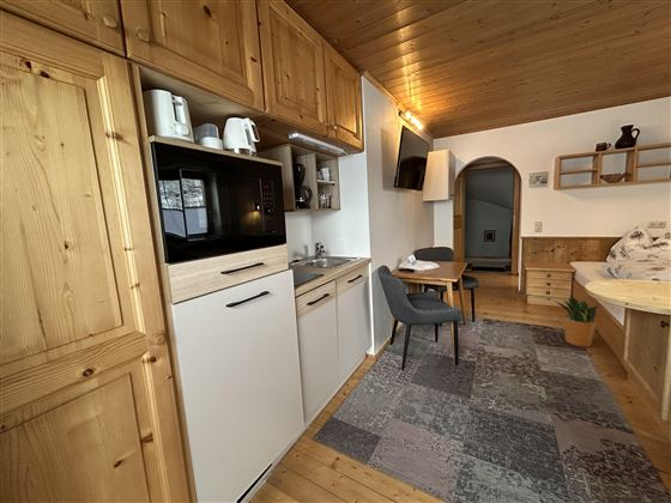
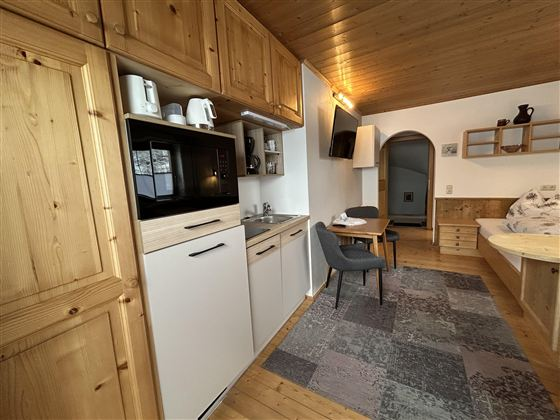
- potted plant [552,295,602,349]
